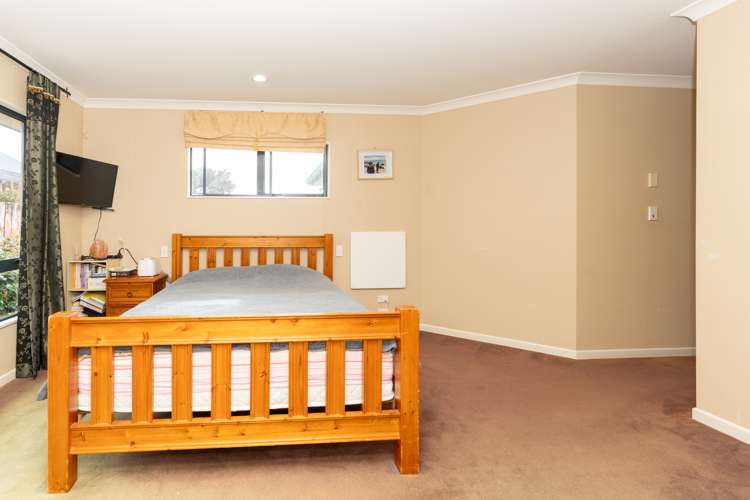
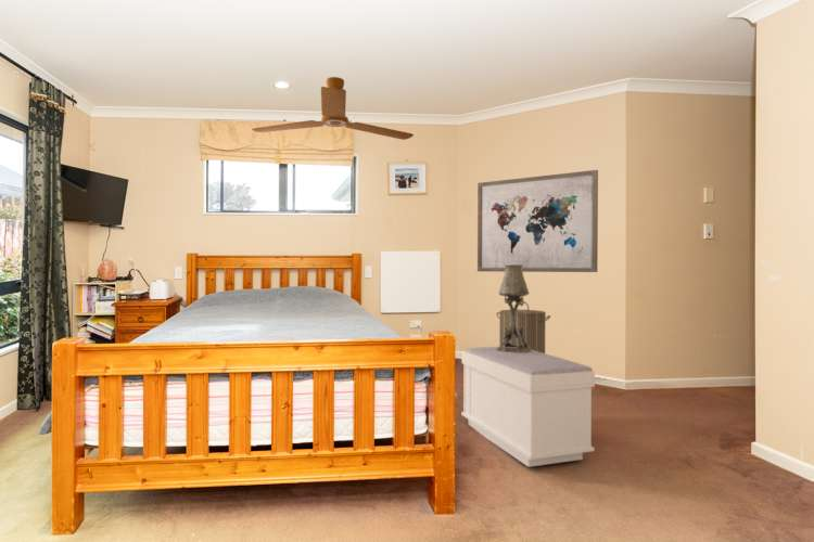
+ wall art [476,169,599,273]
+ laundry hamper [495,300,551,353]
+ bench [460,346,596,468]
+ table lamp [496,264,532,352]
+ ceiling fan [251,76,415,141]
